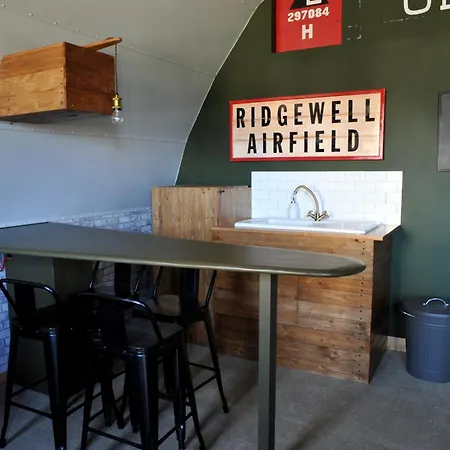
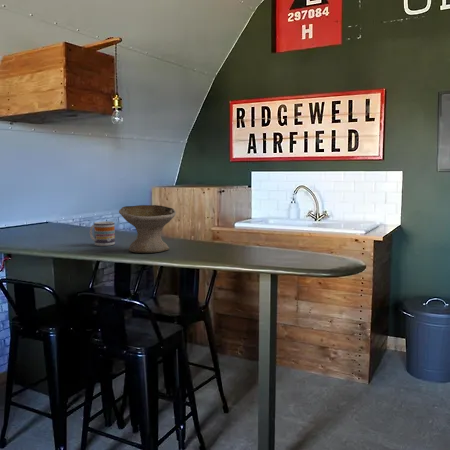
+ mug [89,220,116,247]
+ bowl [118,204,177,254]
